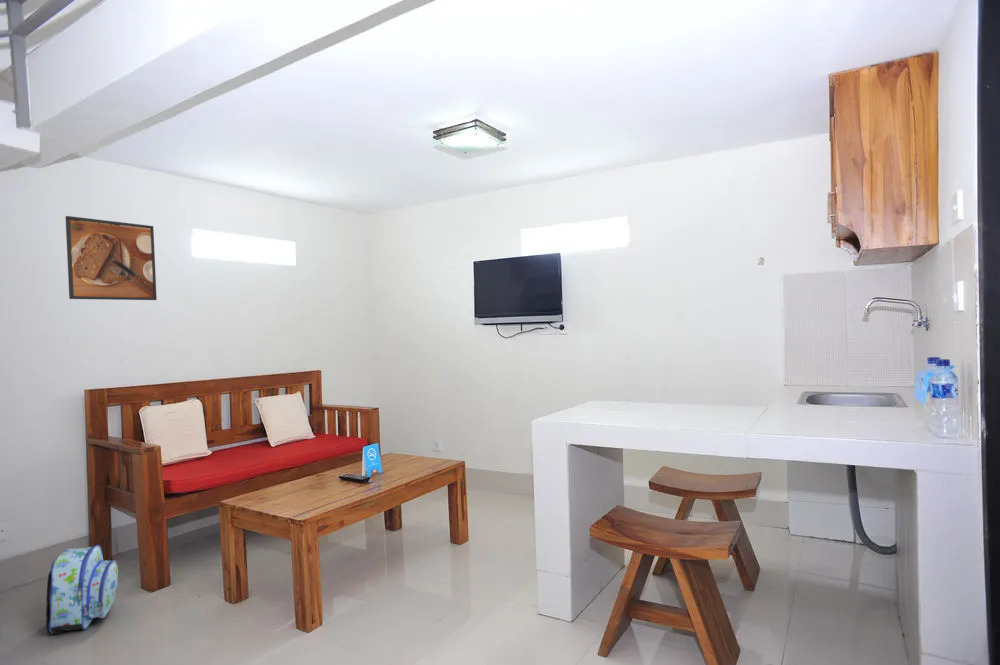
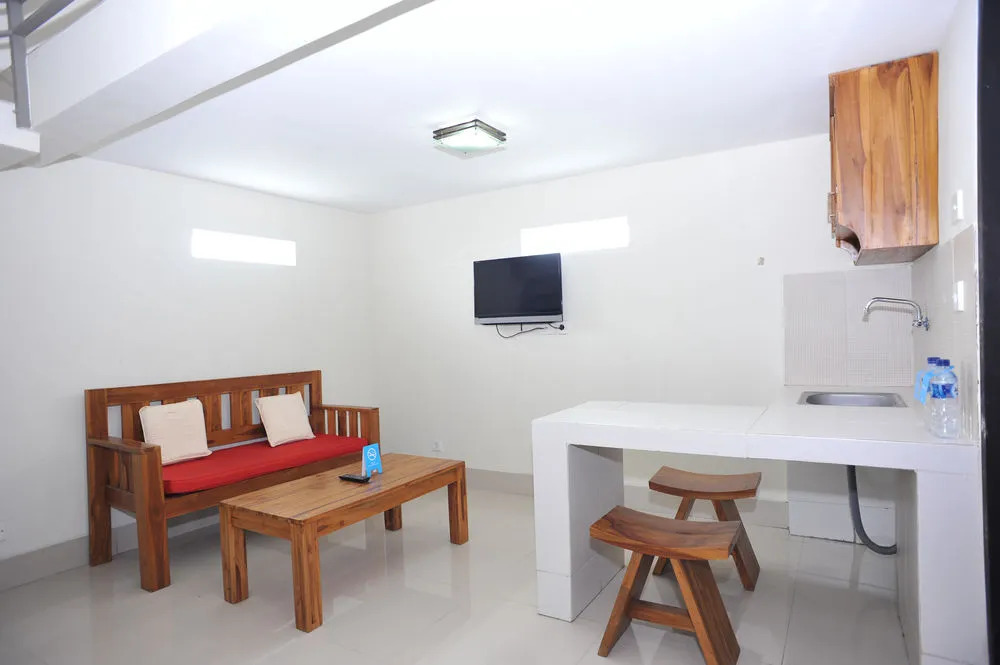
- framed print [64,215,158,301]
- backpack [45,544,119,637]
